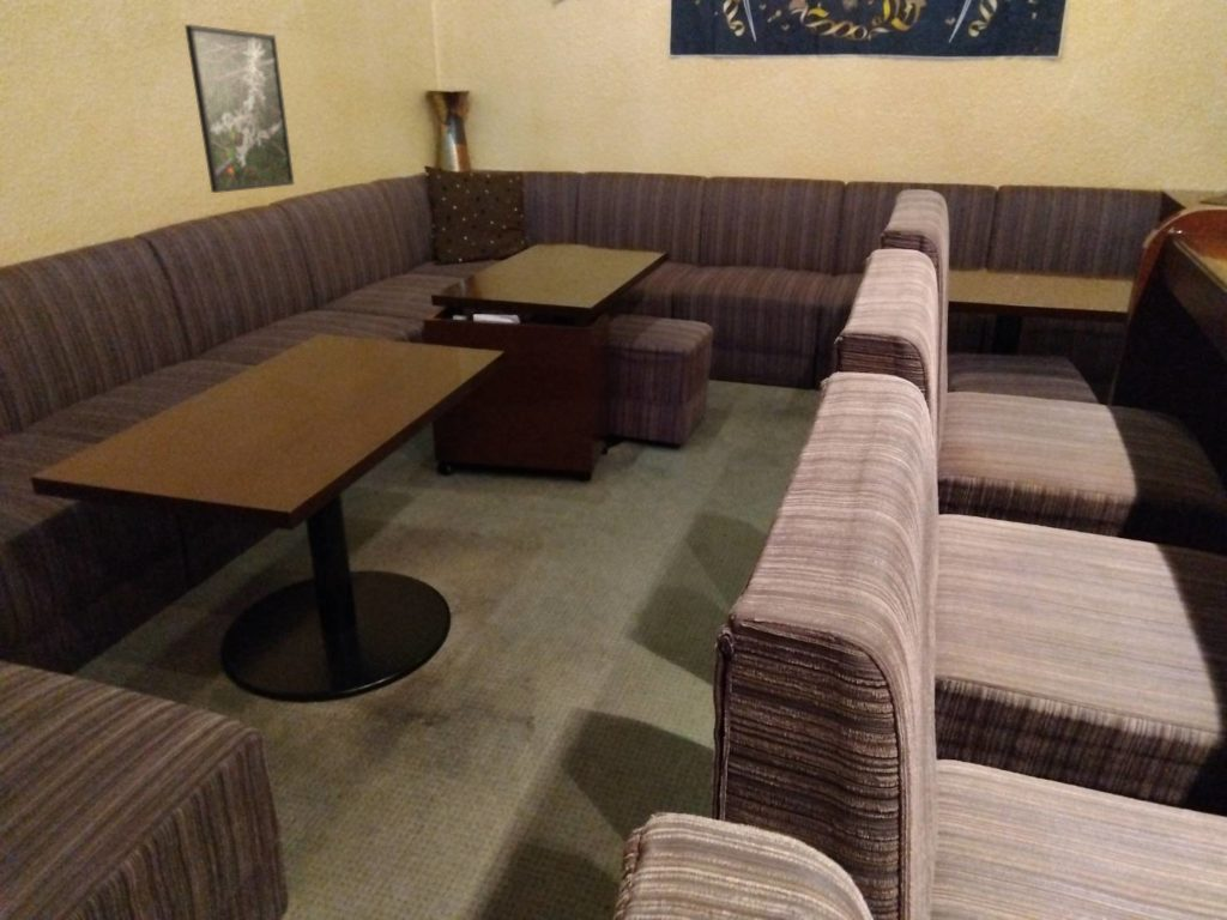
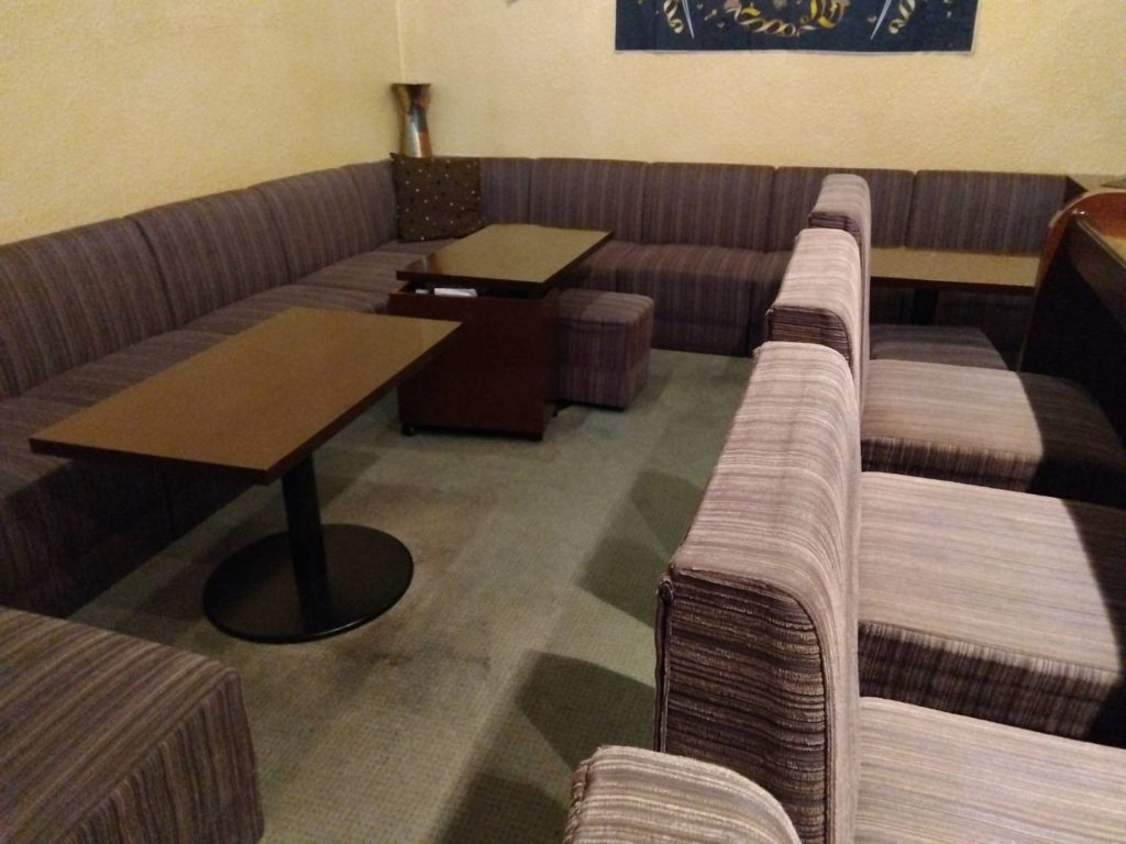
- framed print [183,24,296,194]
